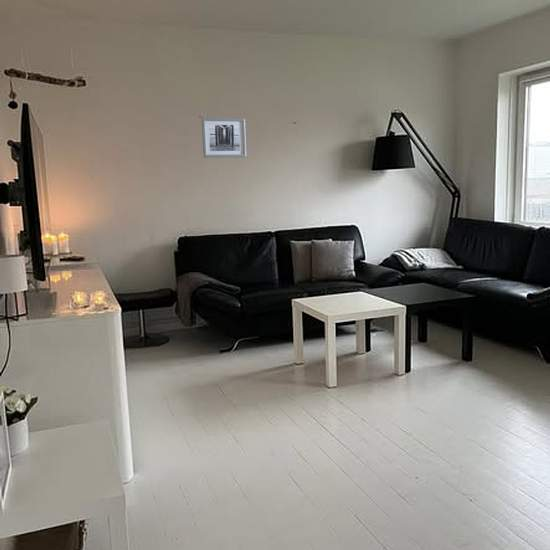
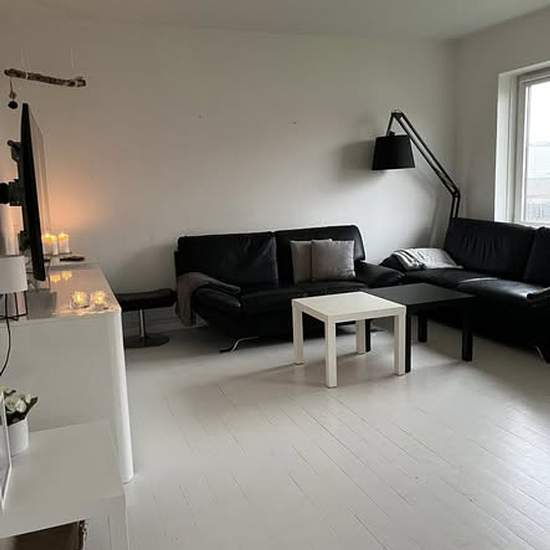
- wall art [201,117,247,159]
